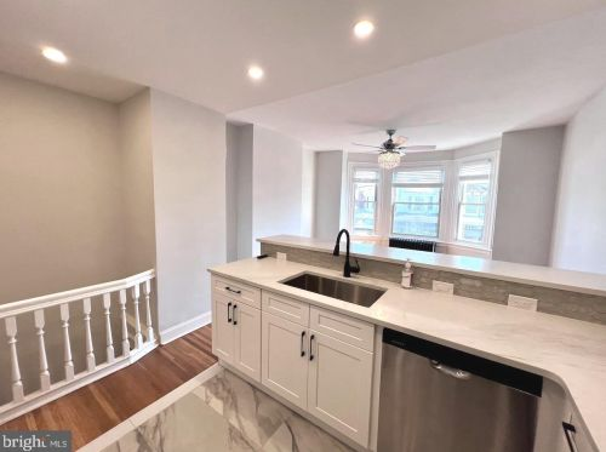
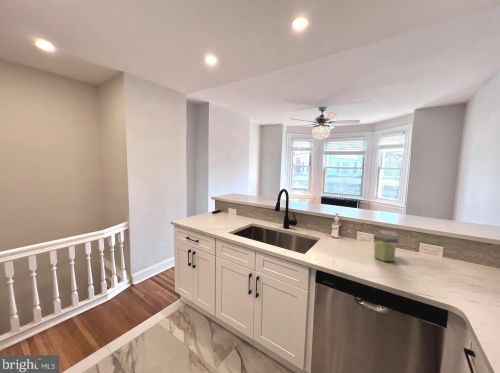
+ jar [373,232,399,262]
